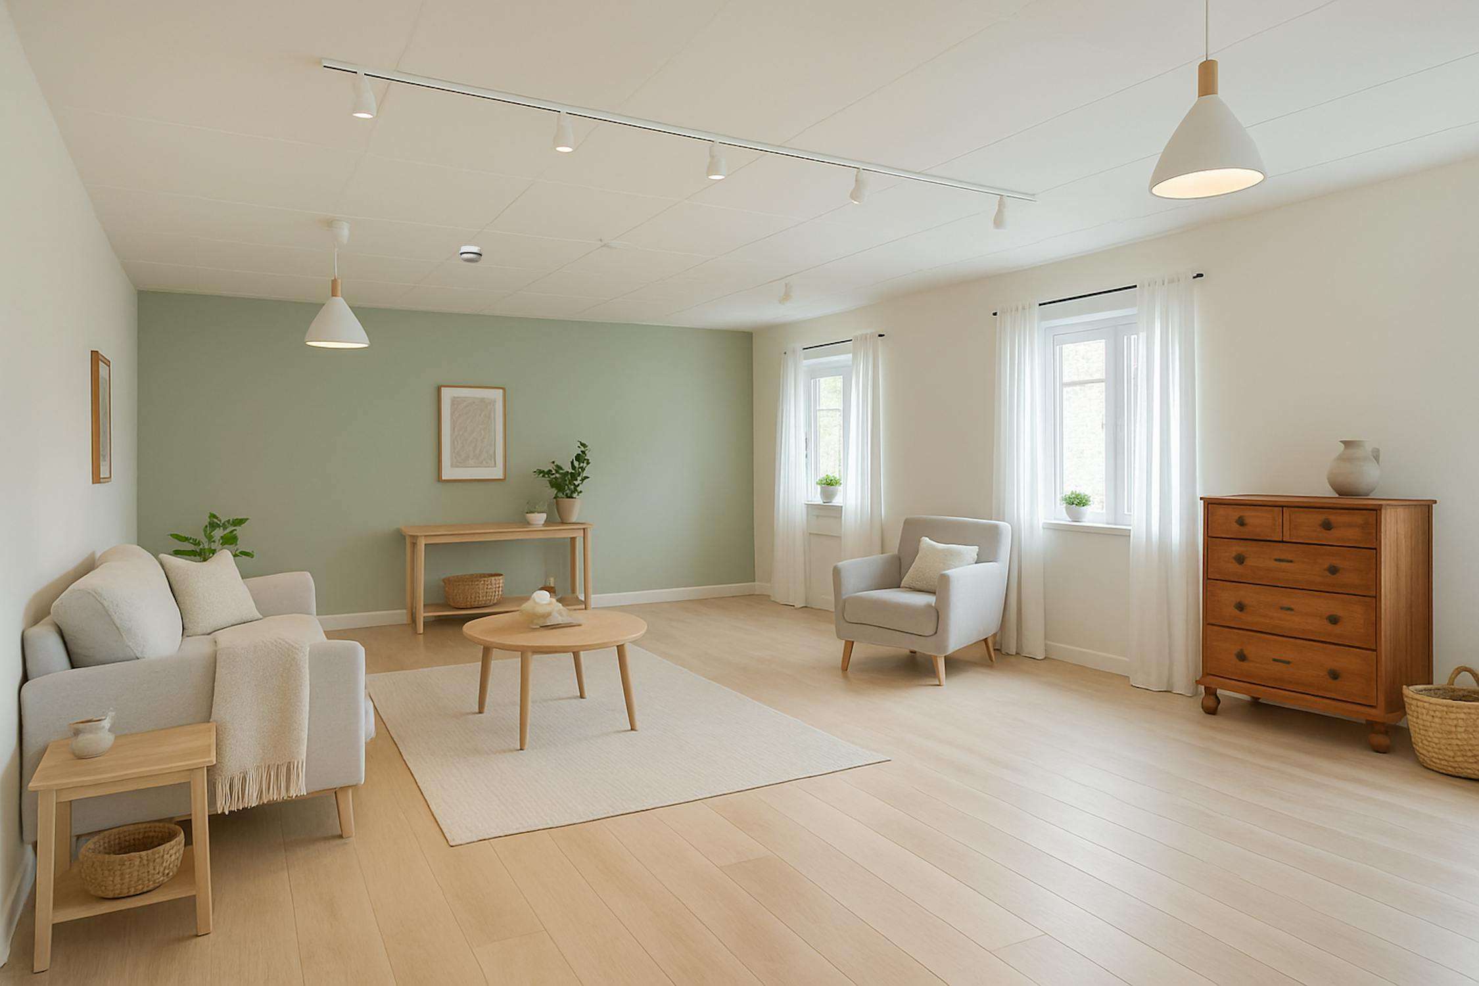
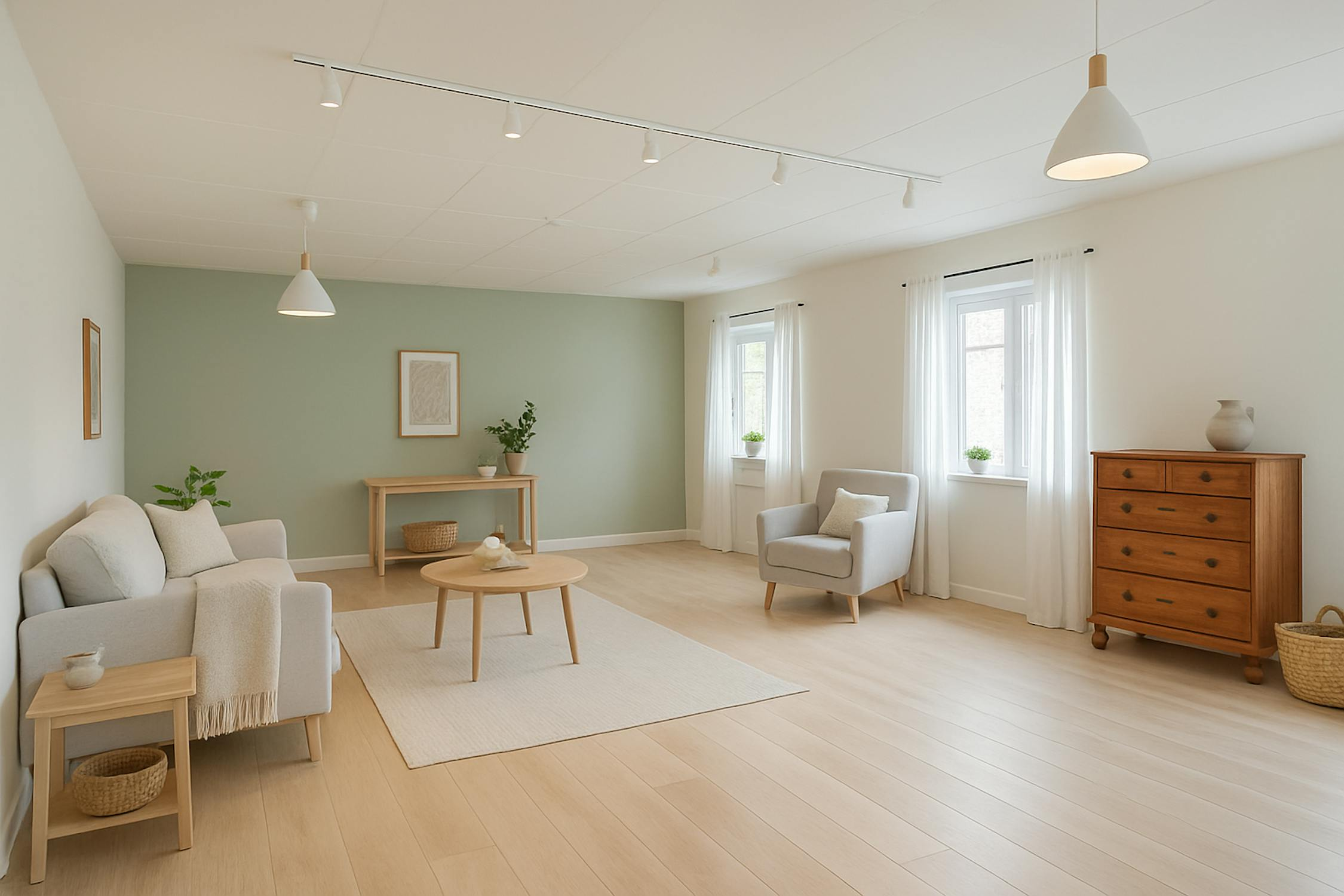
- smoke detector [459,245,483,264]
